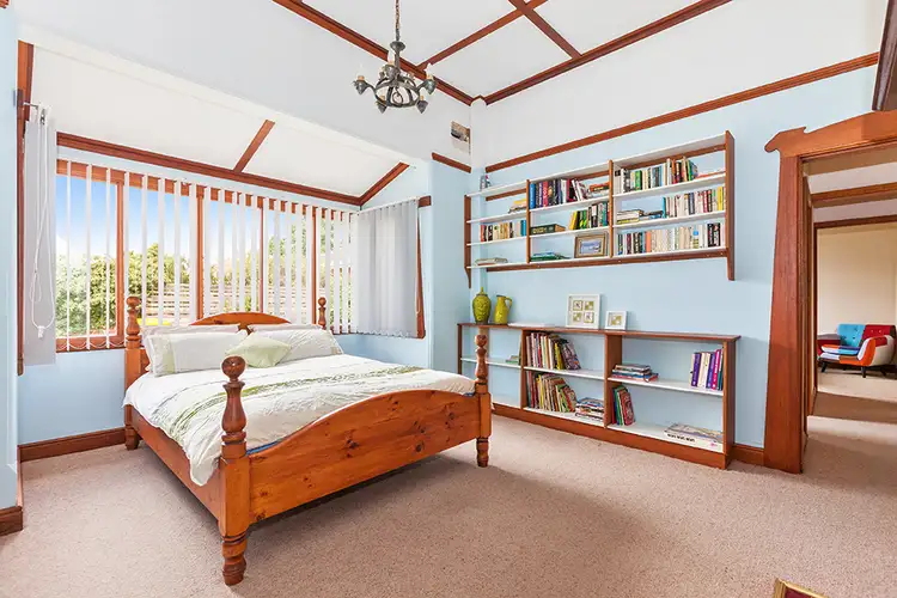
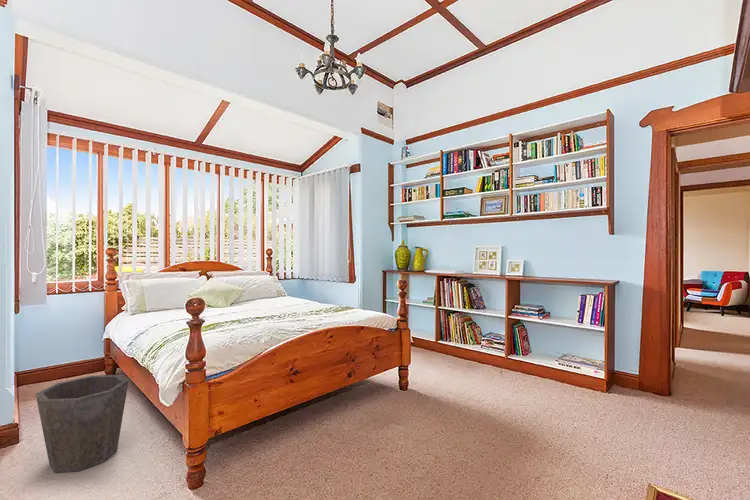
+ waste bin [35,374,130,474]
